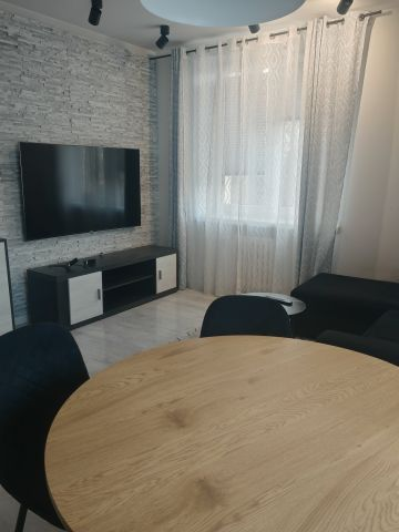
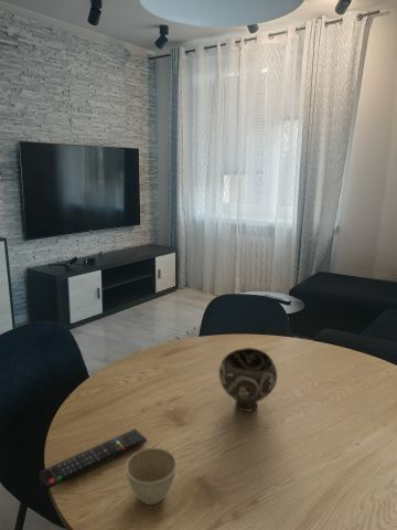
+ bowl [218,347,278,413]
+ flower pot [125,446,178,506]
+ remote control [39,427,148,490]
